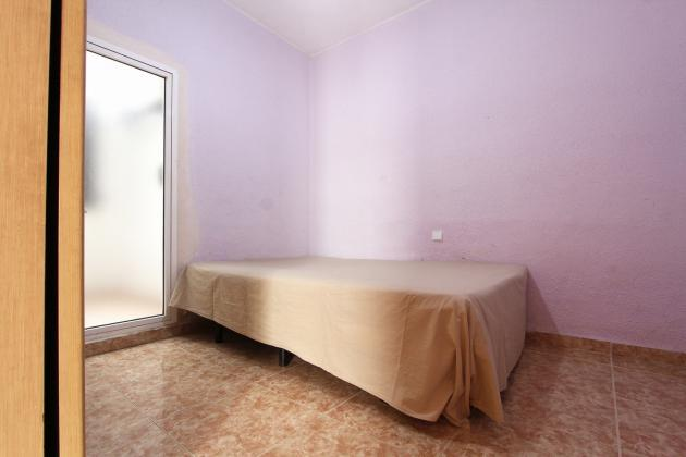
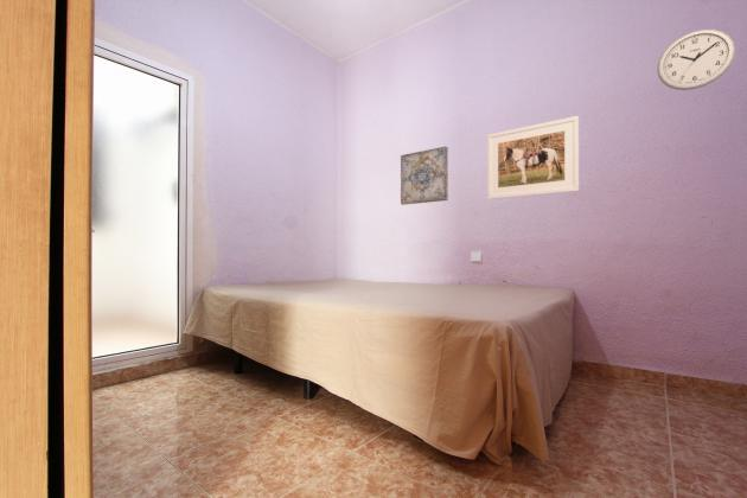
+ wall clock [656,28,736,91]
+ wall art [400,145,449,206]
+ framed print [486,115,580,200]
